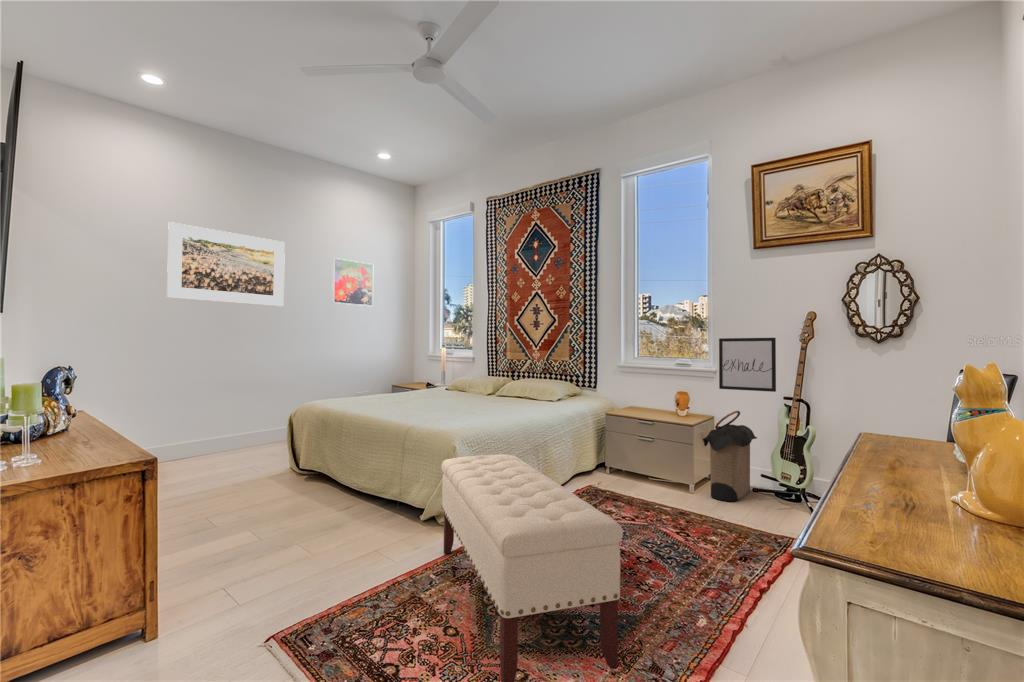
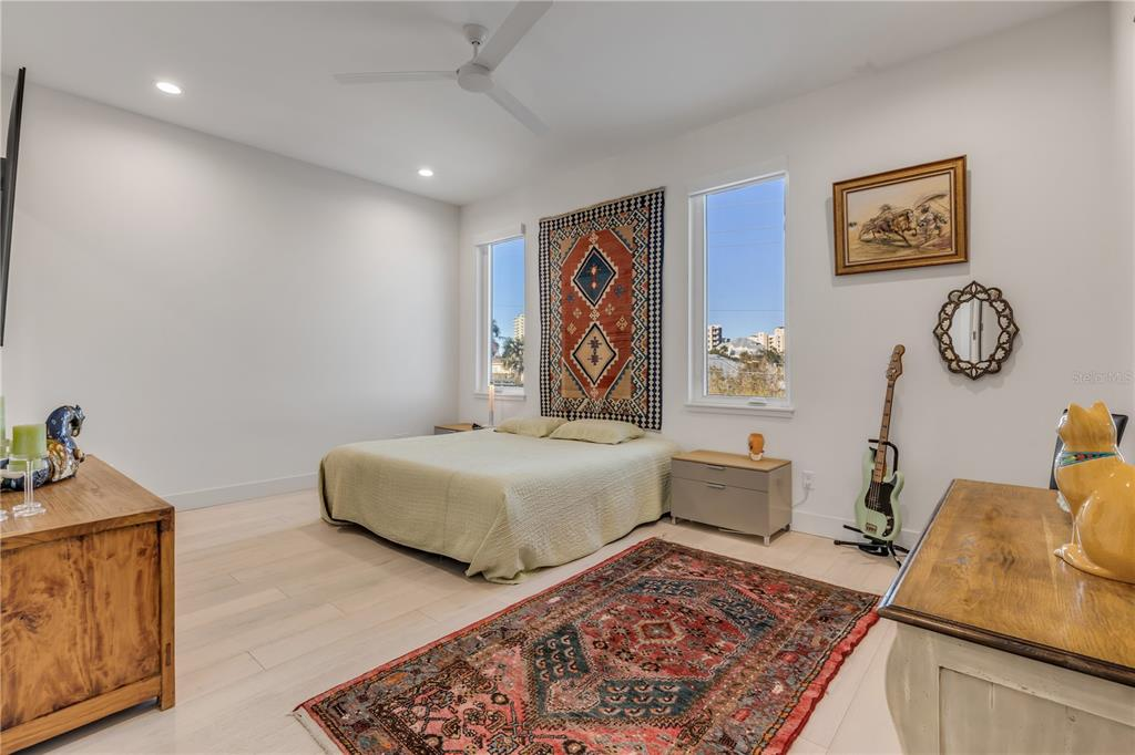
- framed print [166,221,286,308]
- wall art [718,337,777,393]
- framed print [331,257,374,307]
- bench [440,453,624,682]
- laundry hamper [701,410,758,502]
